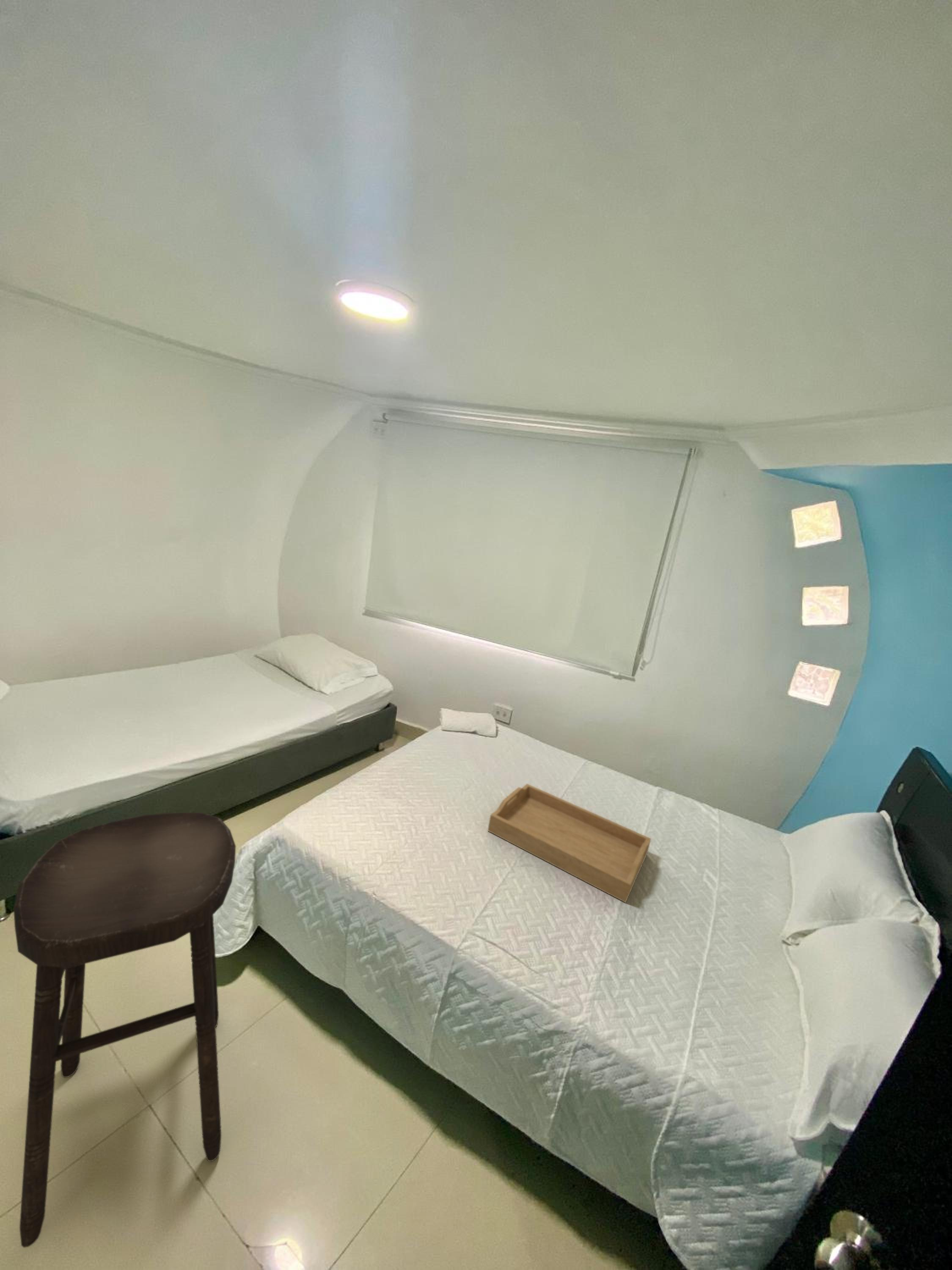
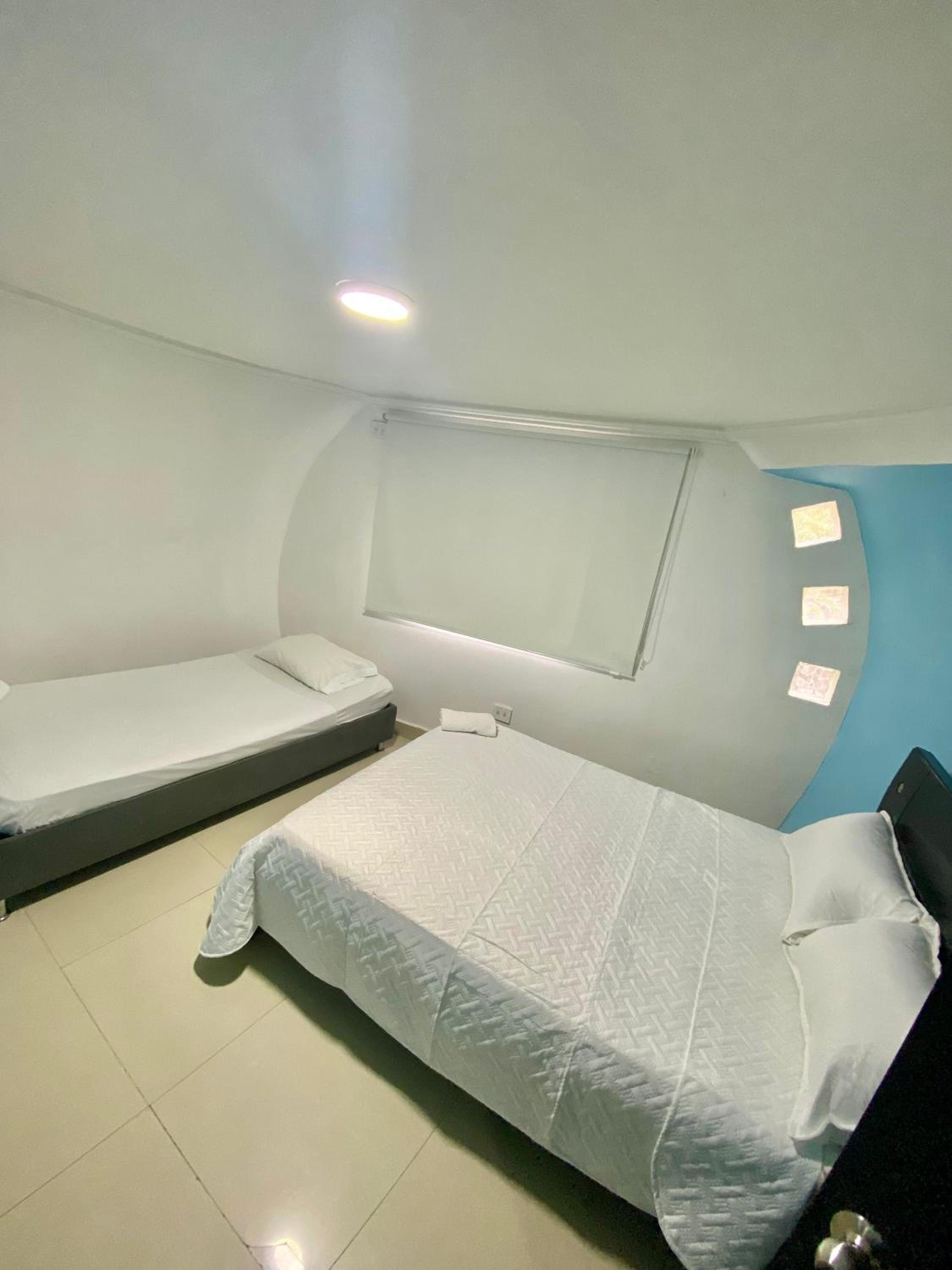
- stool [13,812,237,1248]
- serving tray [487,783,652,903]
